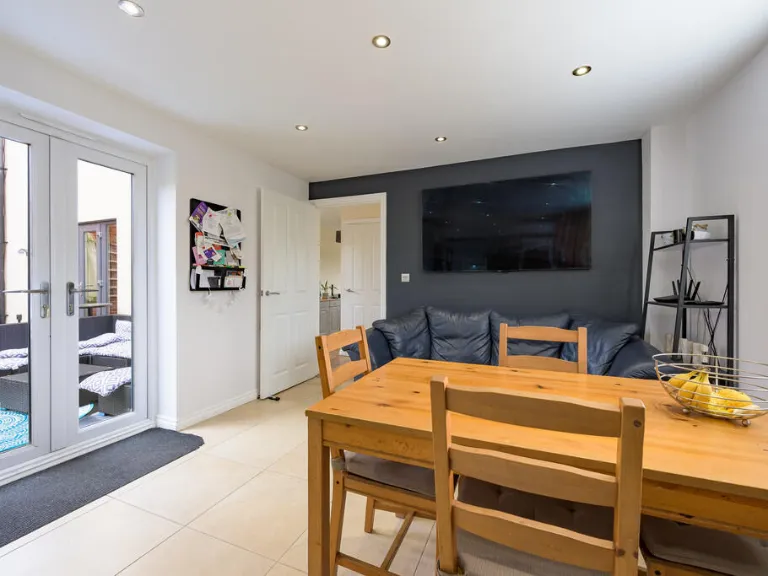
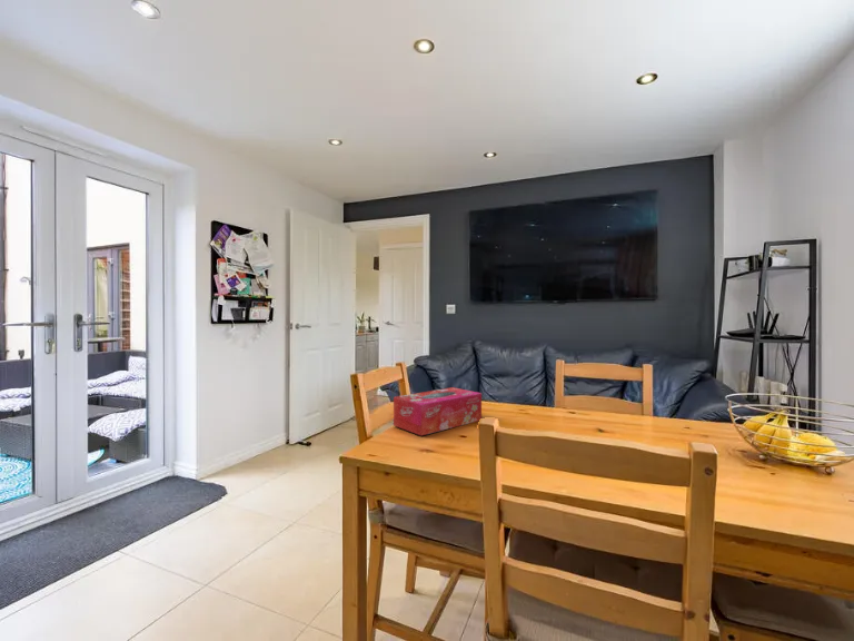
+ tissue box [393,386,483,436]
